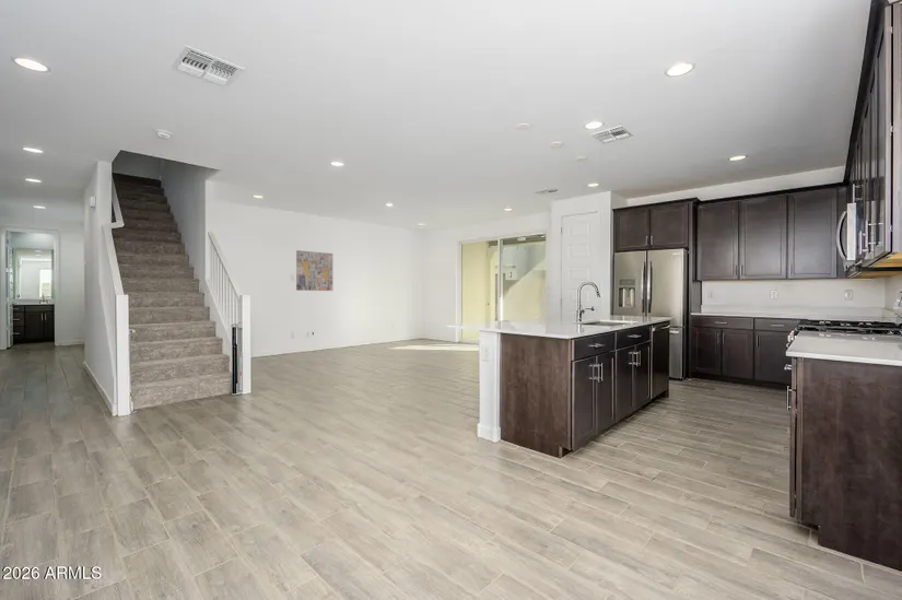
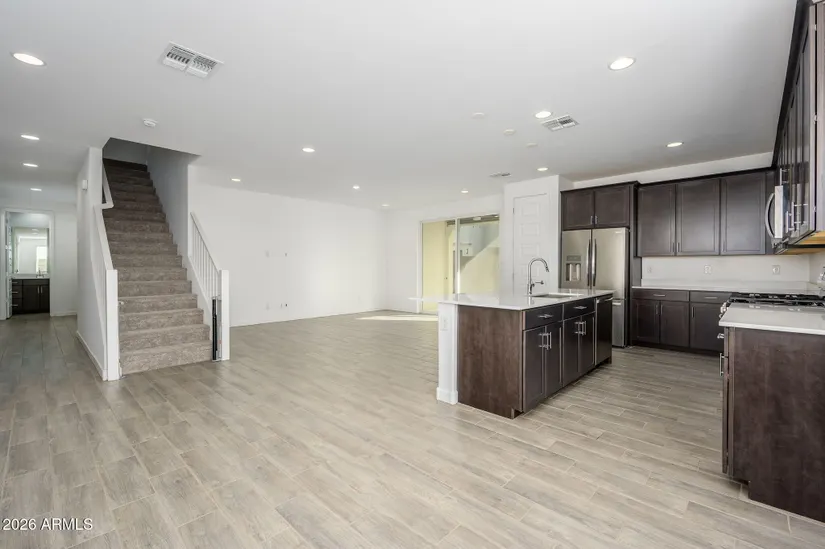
- wall art [295,249,333,292]
